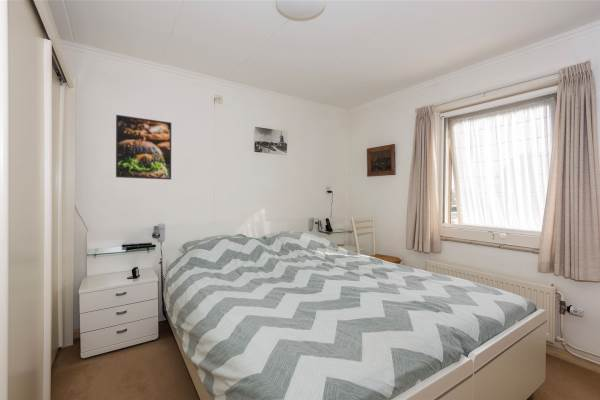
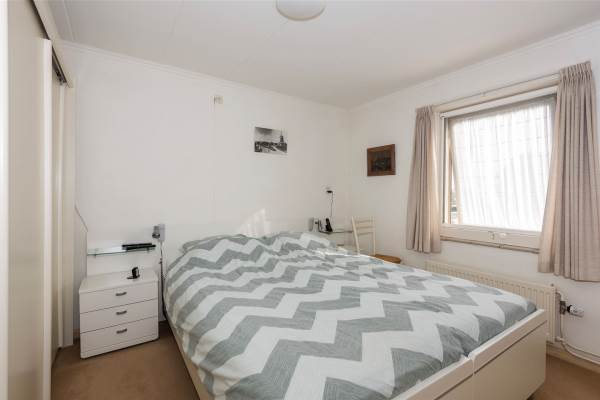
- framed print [115,114,172,181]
